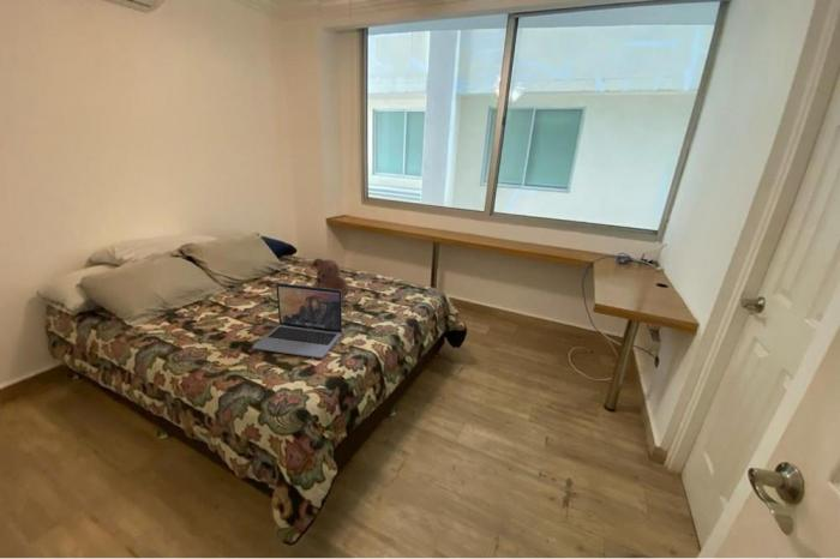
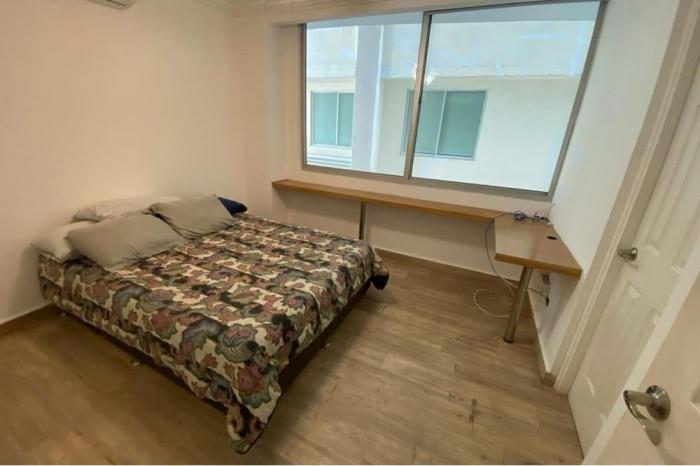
- teddy bear [312,257,350,302]
- laptop [251,282,343,360]
